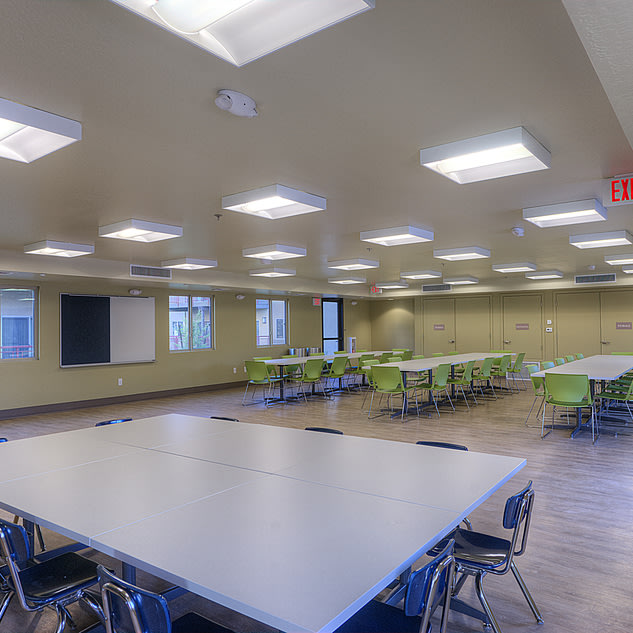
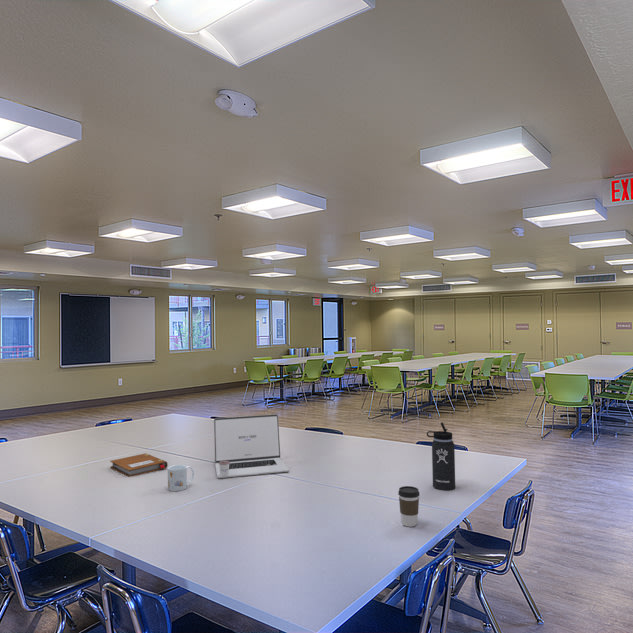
+ coffee cup [397,485,420,528]
+ mug [167,464,195,492]
+ thermos bottle [426,421,456,491]
+ laptop [213,413,290,479]
+ notebook [109,452,169,478]
